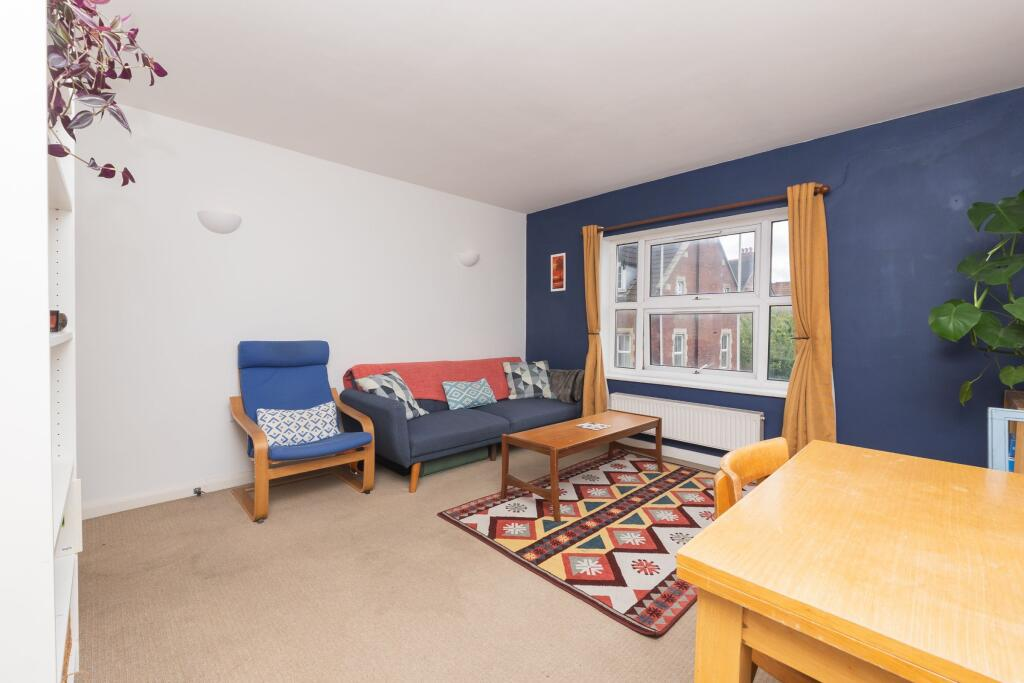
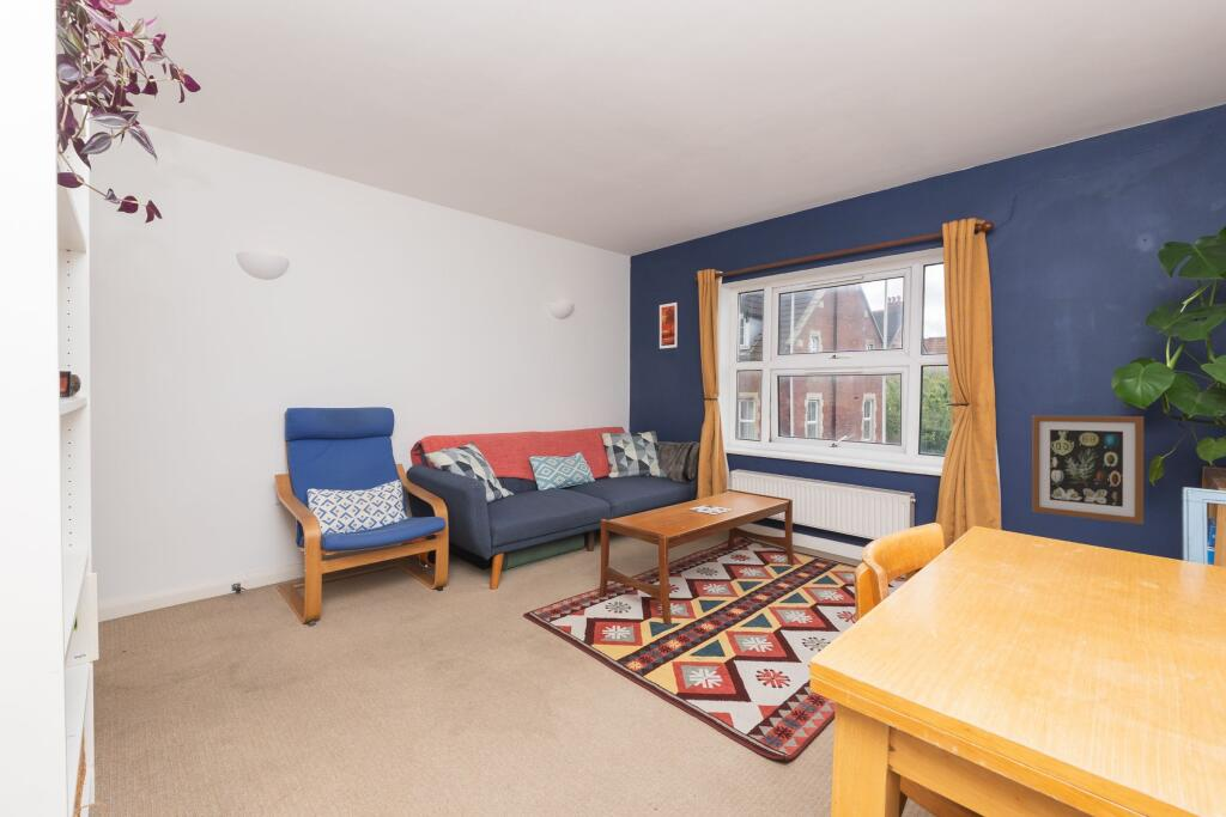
+ wall art [1031,414,1145,525]
